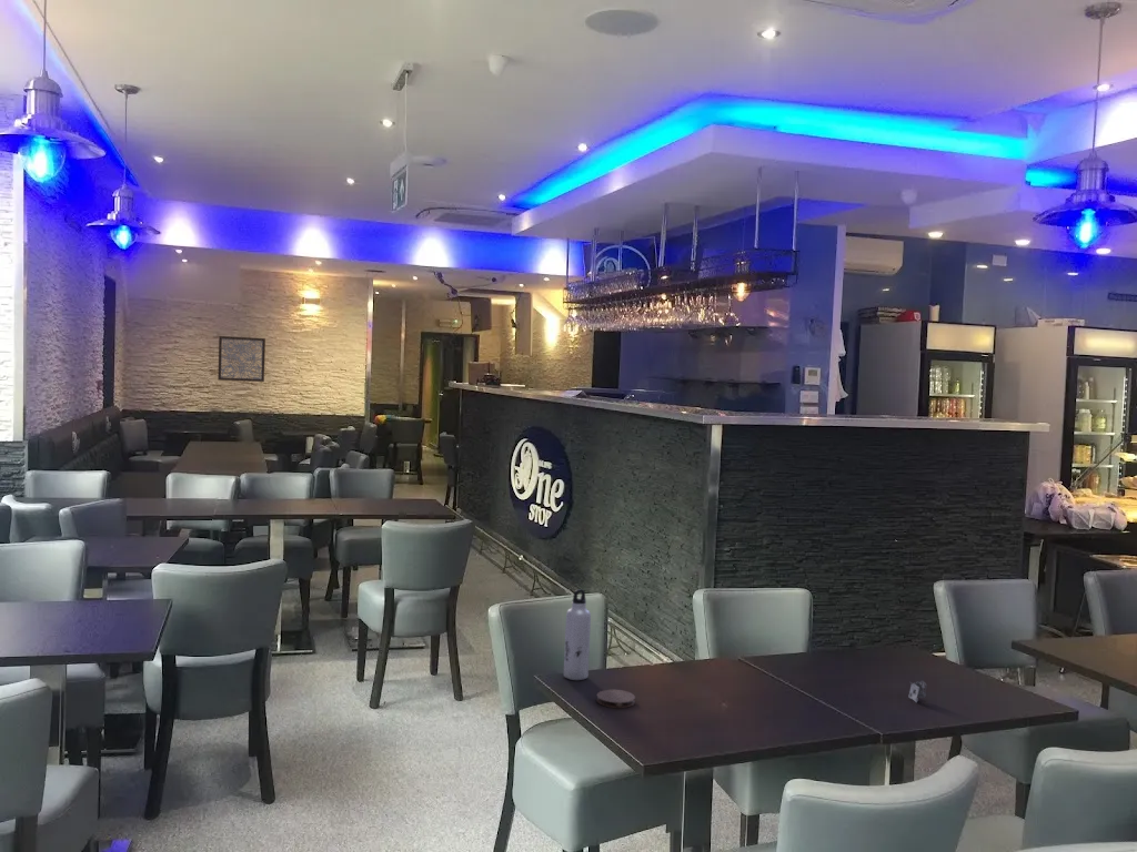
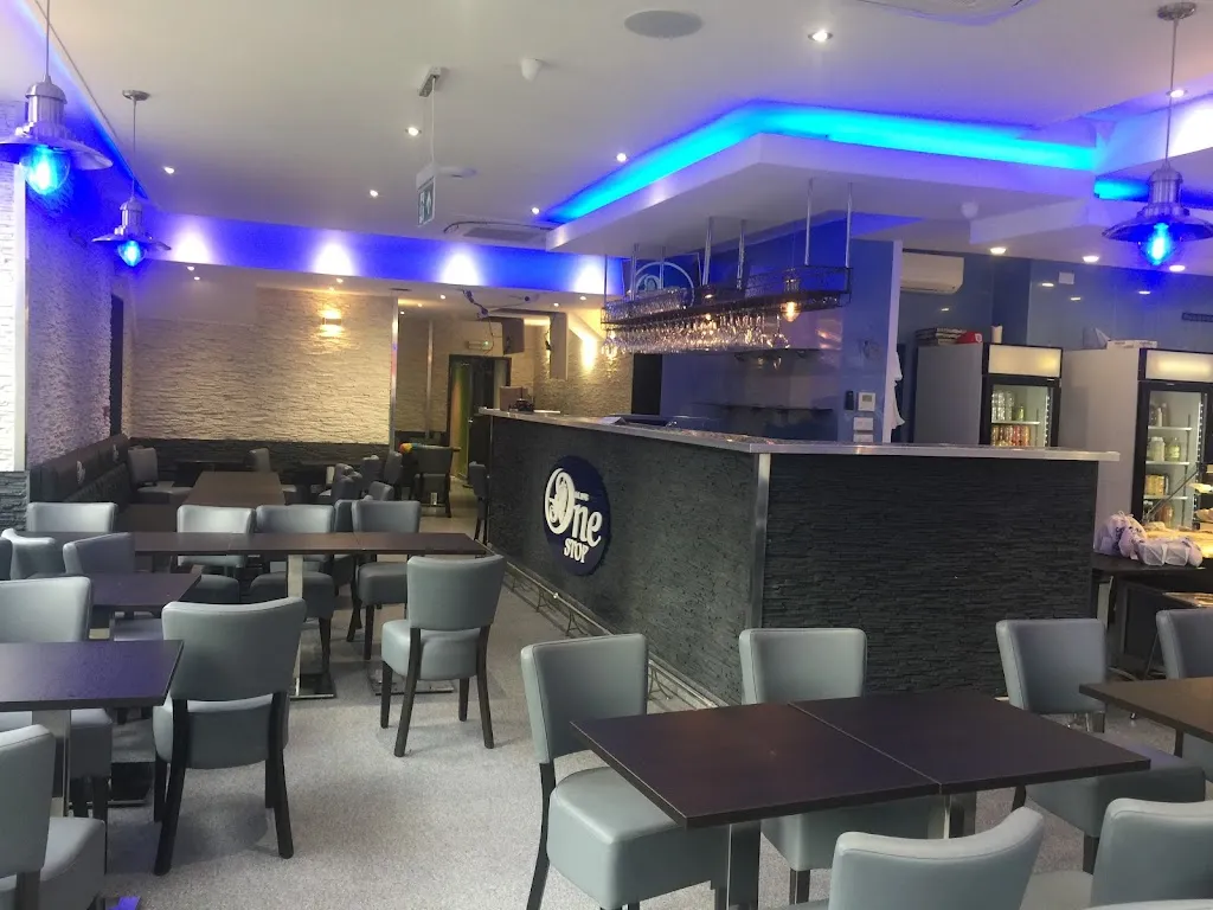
- napkin holder [907,680,928,703]
- water bottle [563,588,592,681]
- coaster [595,689,636,709]
- wall art [217,335,266,383]
